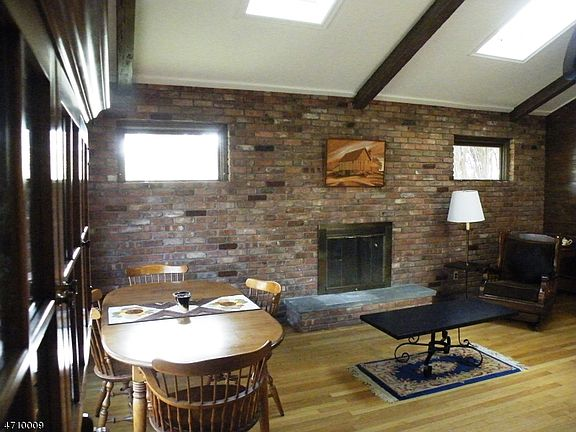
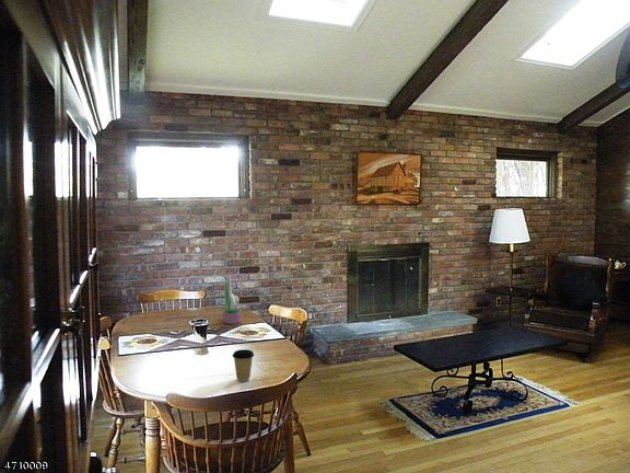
+ potted flower [219,268,242,325]
+ coffee cup [232,348,255,382]
